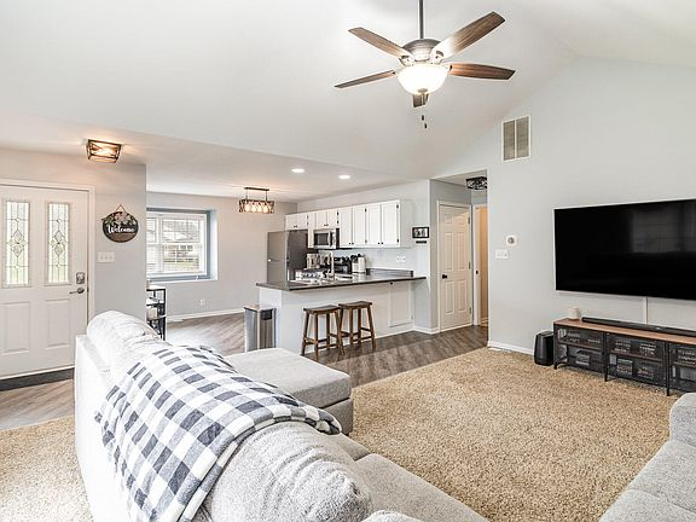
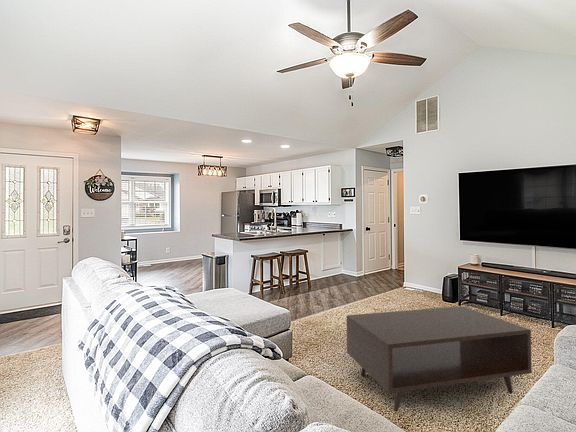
+ coffee table [346,305,533,412]
